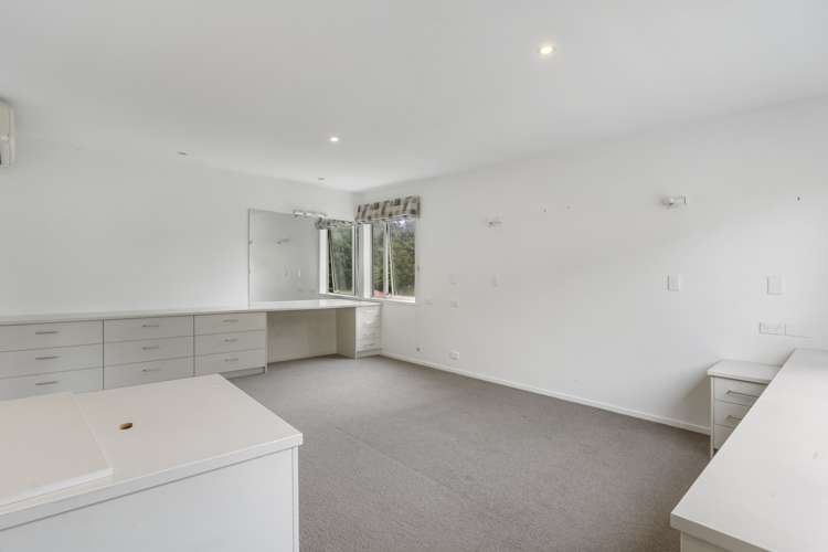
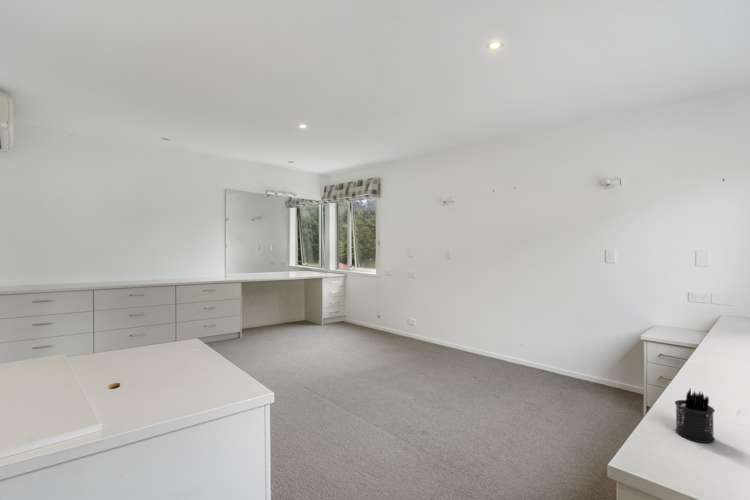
+ pen holder [674,388,716,444]
